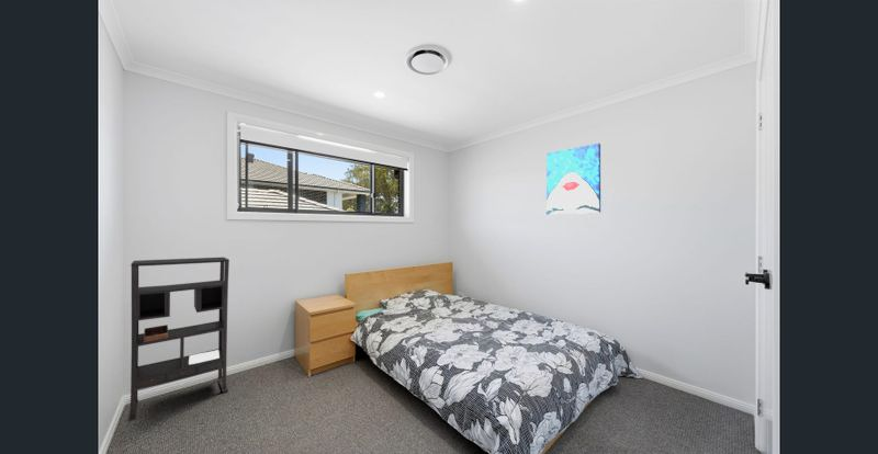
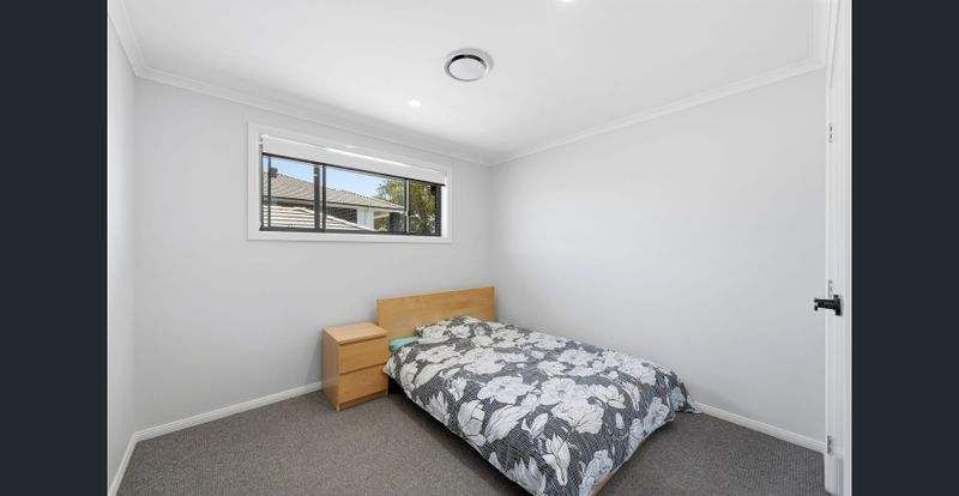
- wall art [545,143,601,215]
- bookshelf [127,257,230,422]
